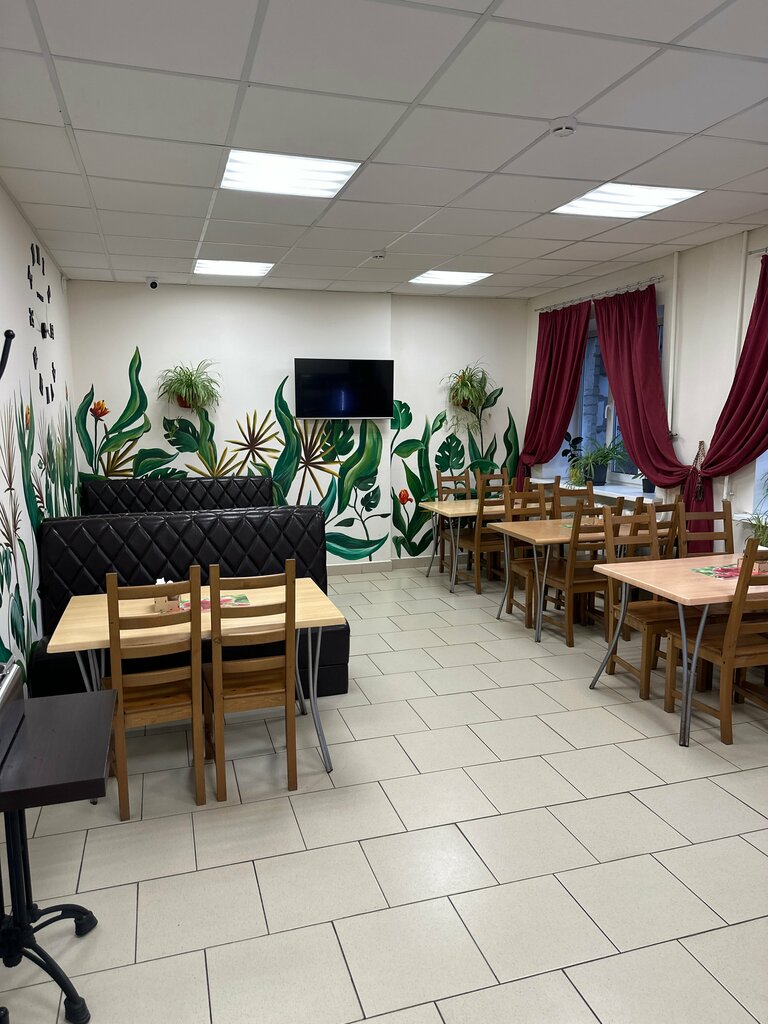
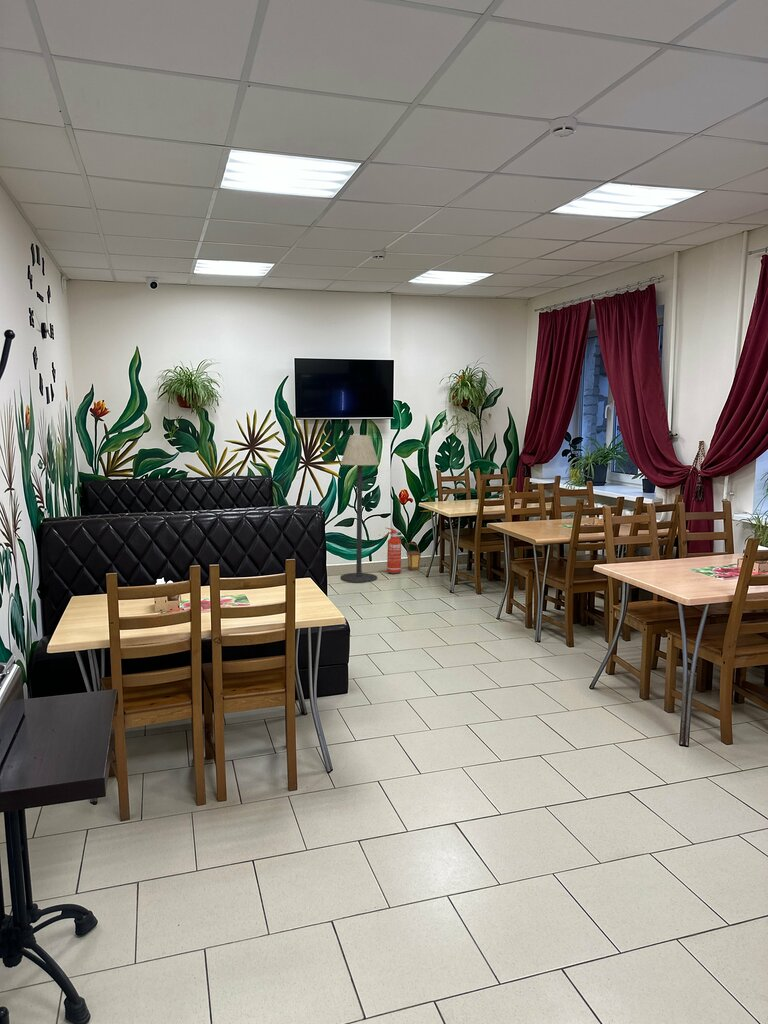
+ lantern [404,541,422,571]
+ floor lamp [339,434,380,584]
+ fire extinguisher [381,527,402,575]
